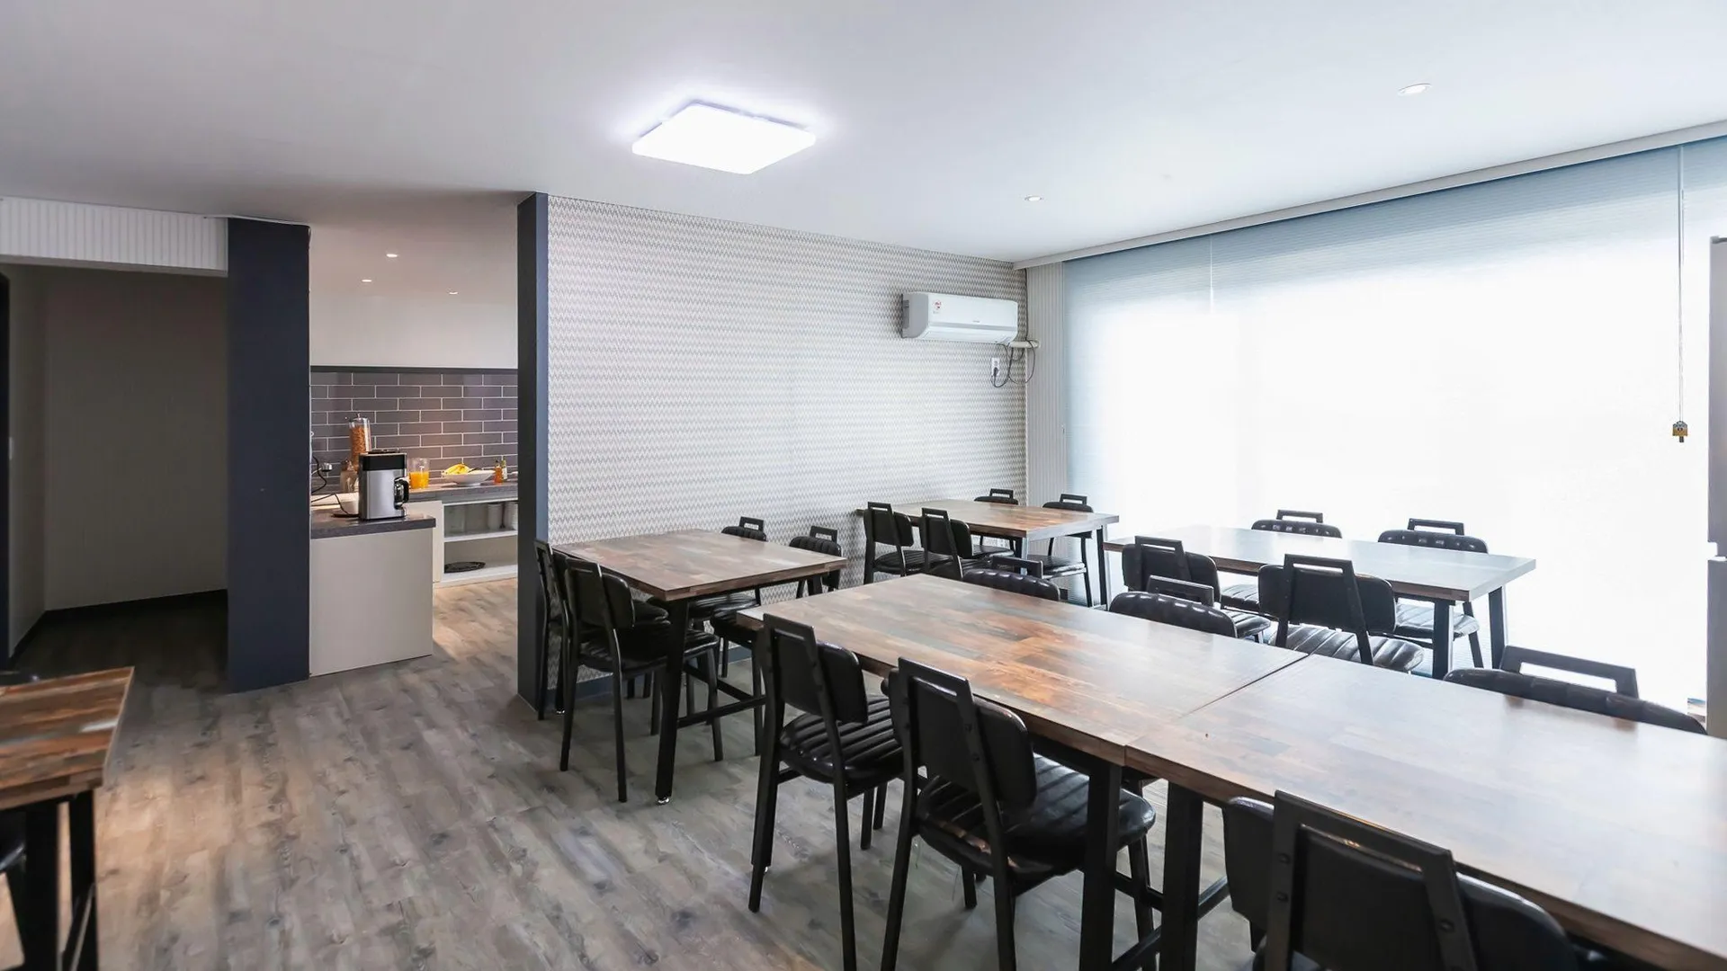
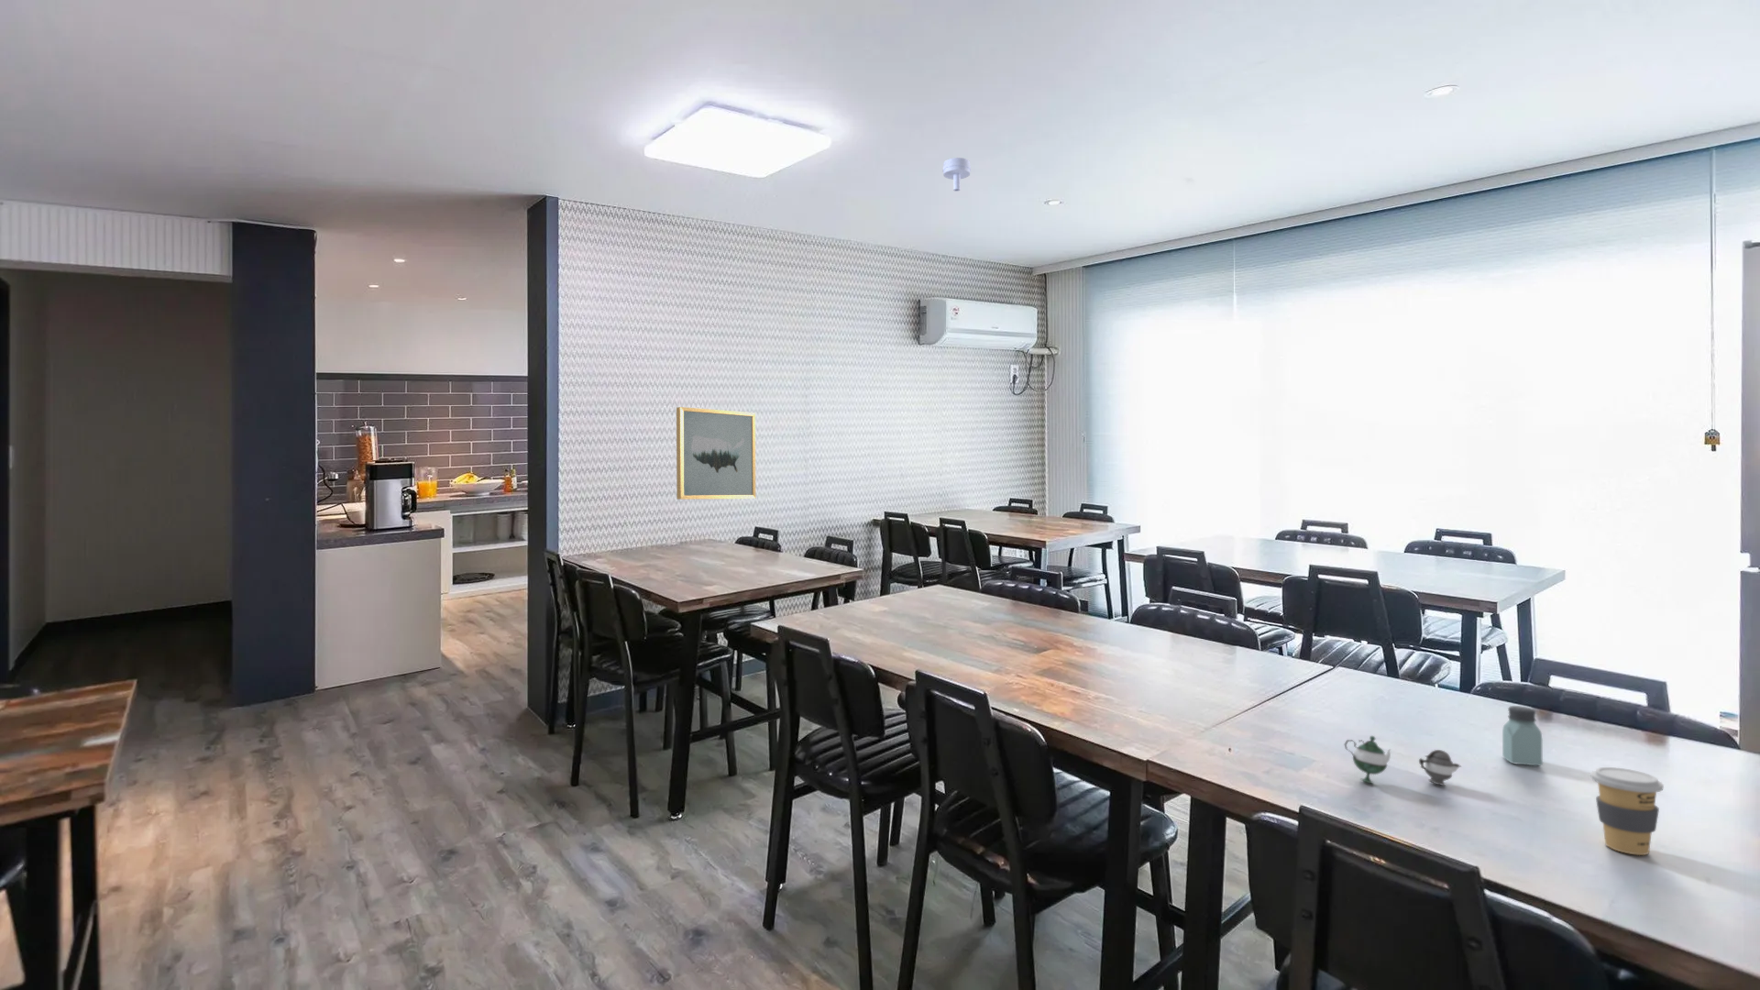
+ saltshaker [1501,705,1544,766]
+ wall art [676,406,757,500]
+ coffee cup [1590,766,1665,856]
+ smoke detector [943,157,972,192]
+ teapot [1344,735,1461,787]
